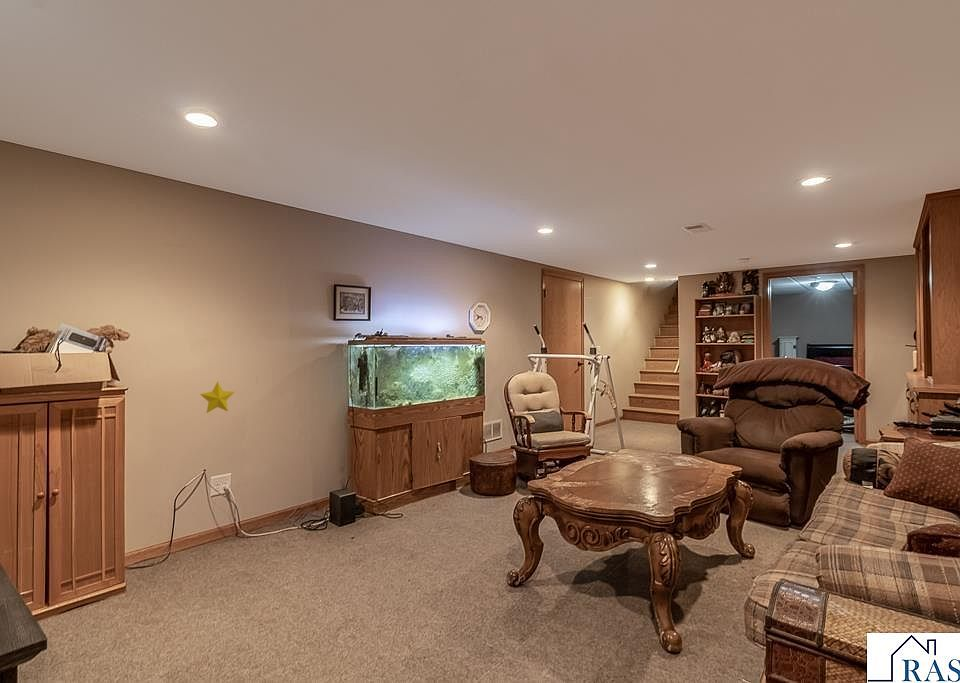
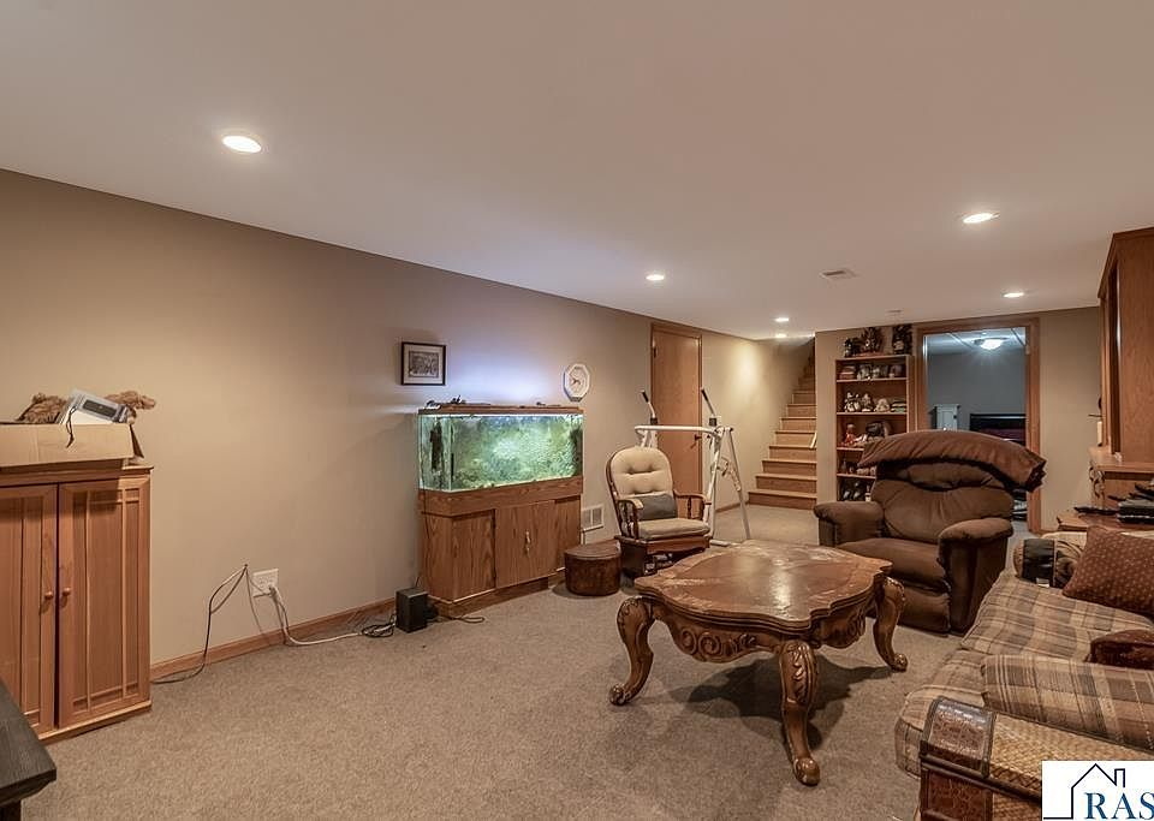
- decorative star [199,380,235,414]
